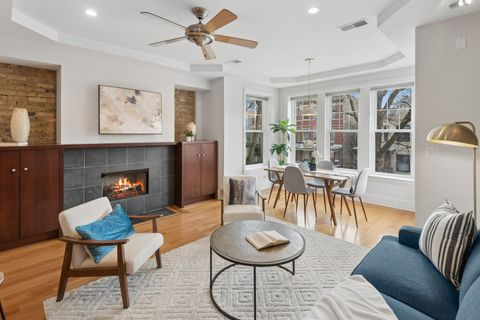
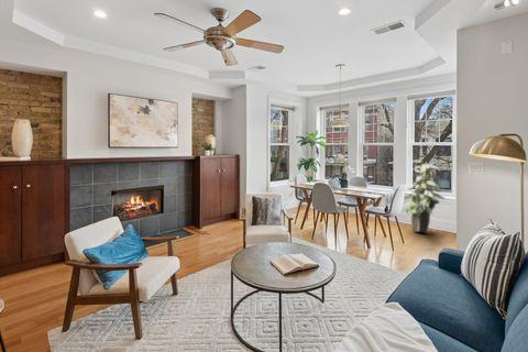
+ indoor plant [403,160,446,234]
